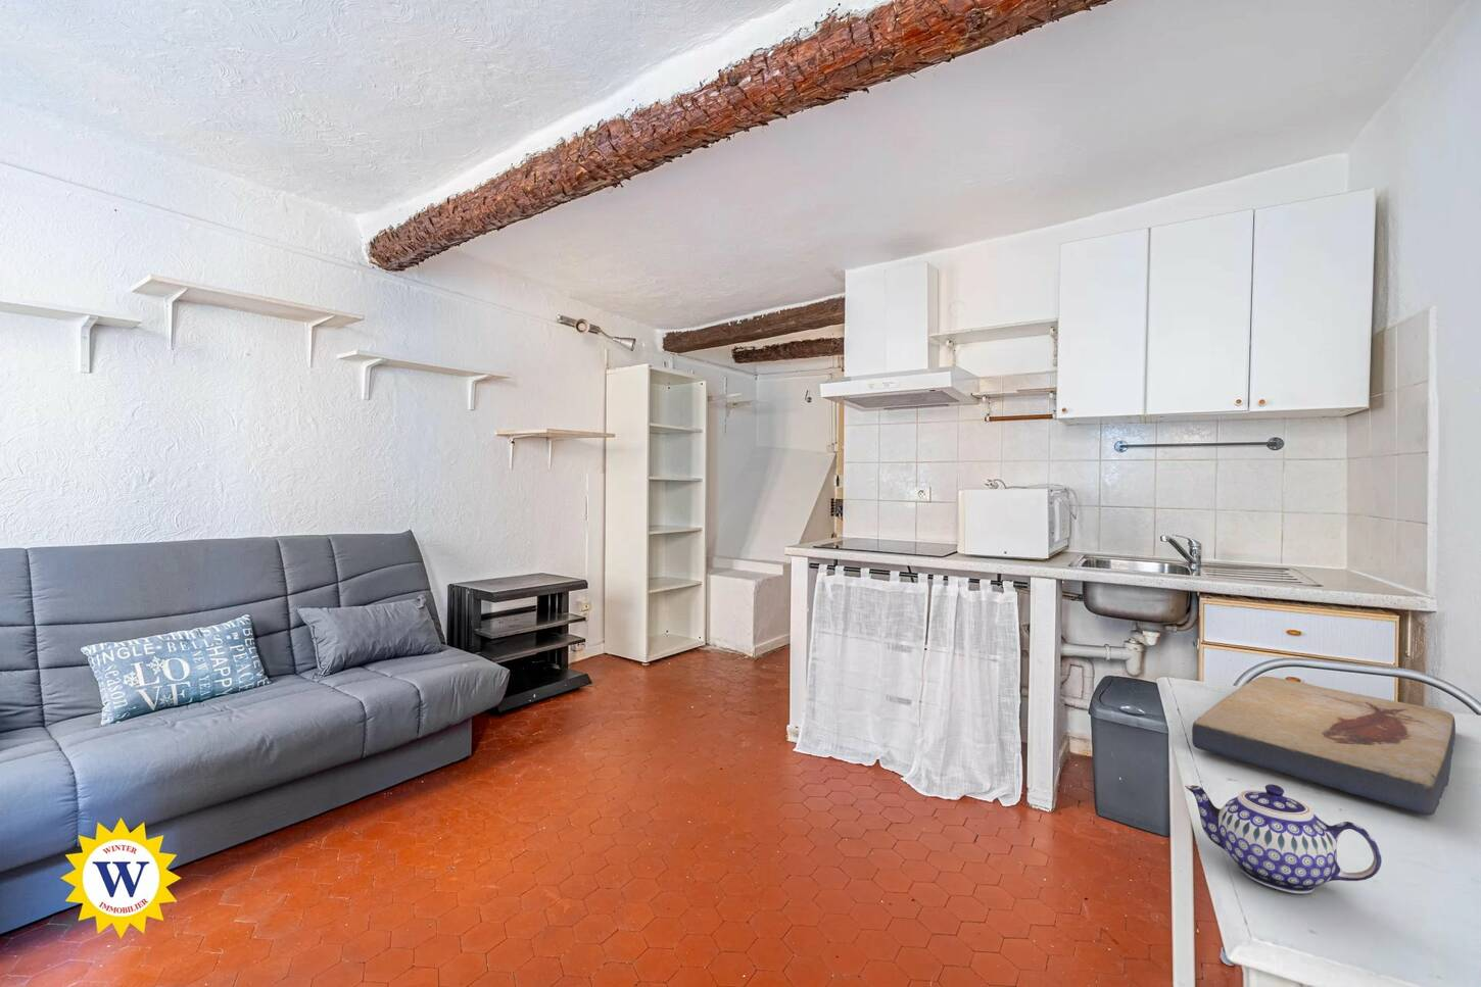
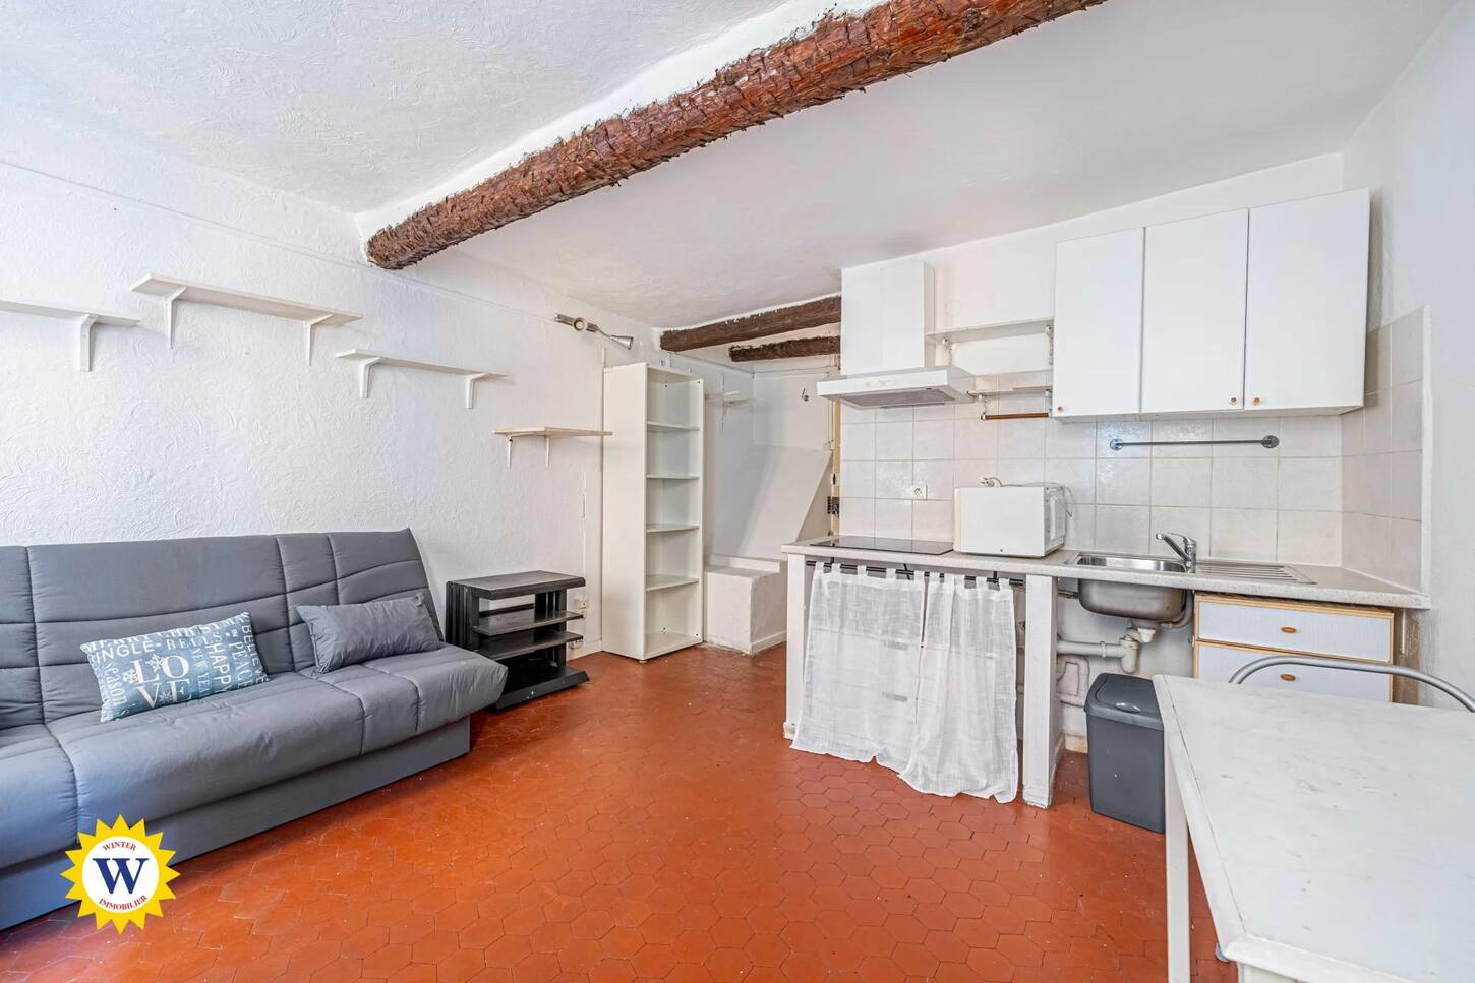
- teapot [1183,783,1383,896]
- fish fossil [1191,675,1457,816]
